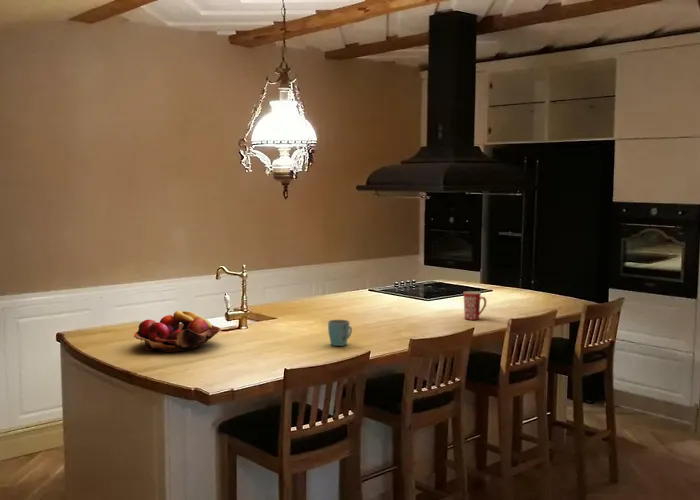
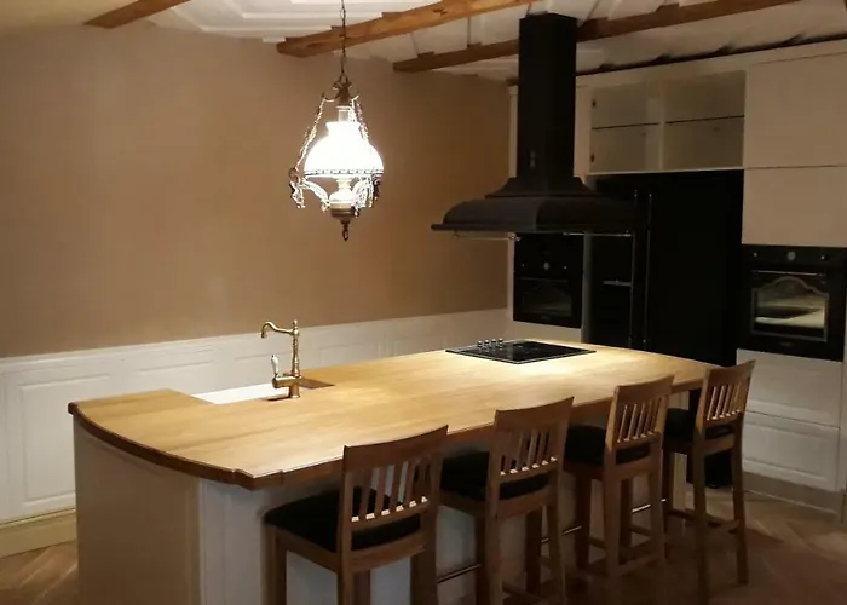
- fruit basket [133,310,221,353]
- mug [327,319,353,347]
- mug [462,290,487,321]
